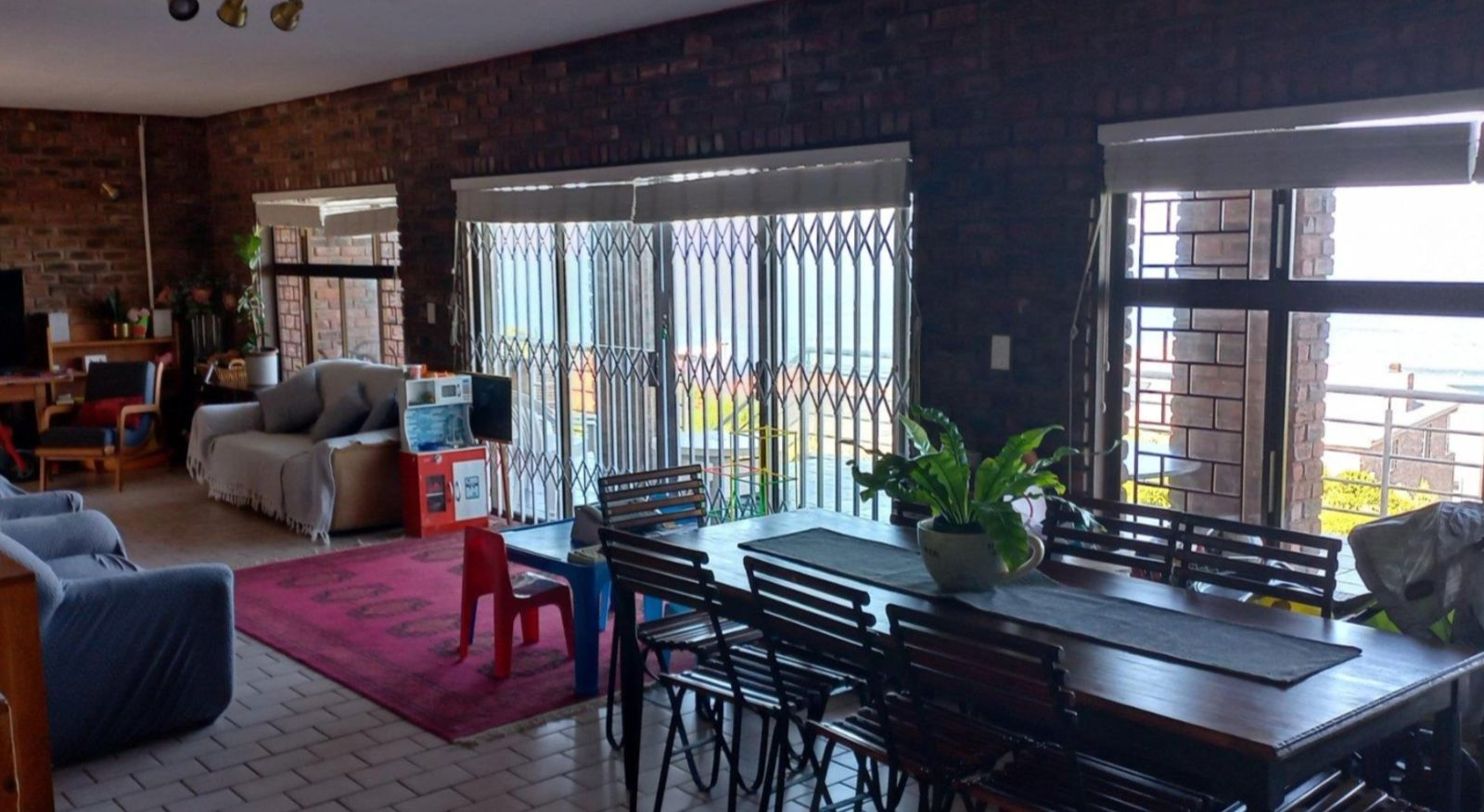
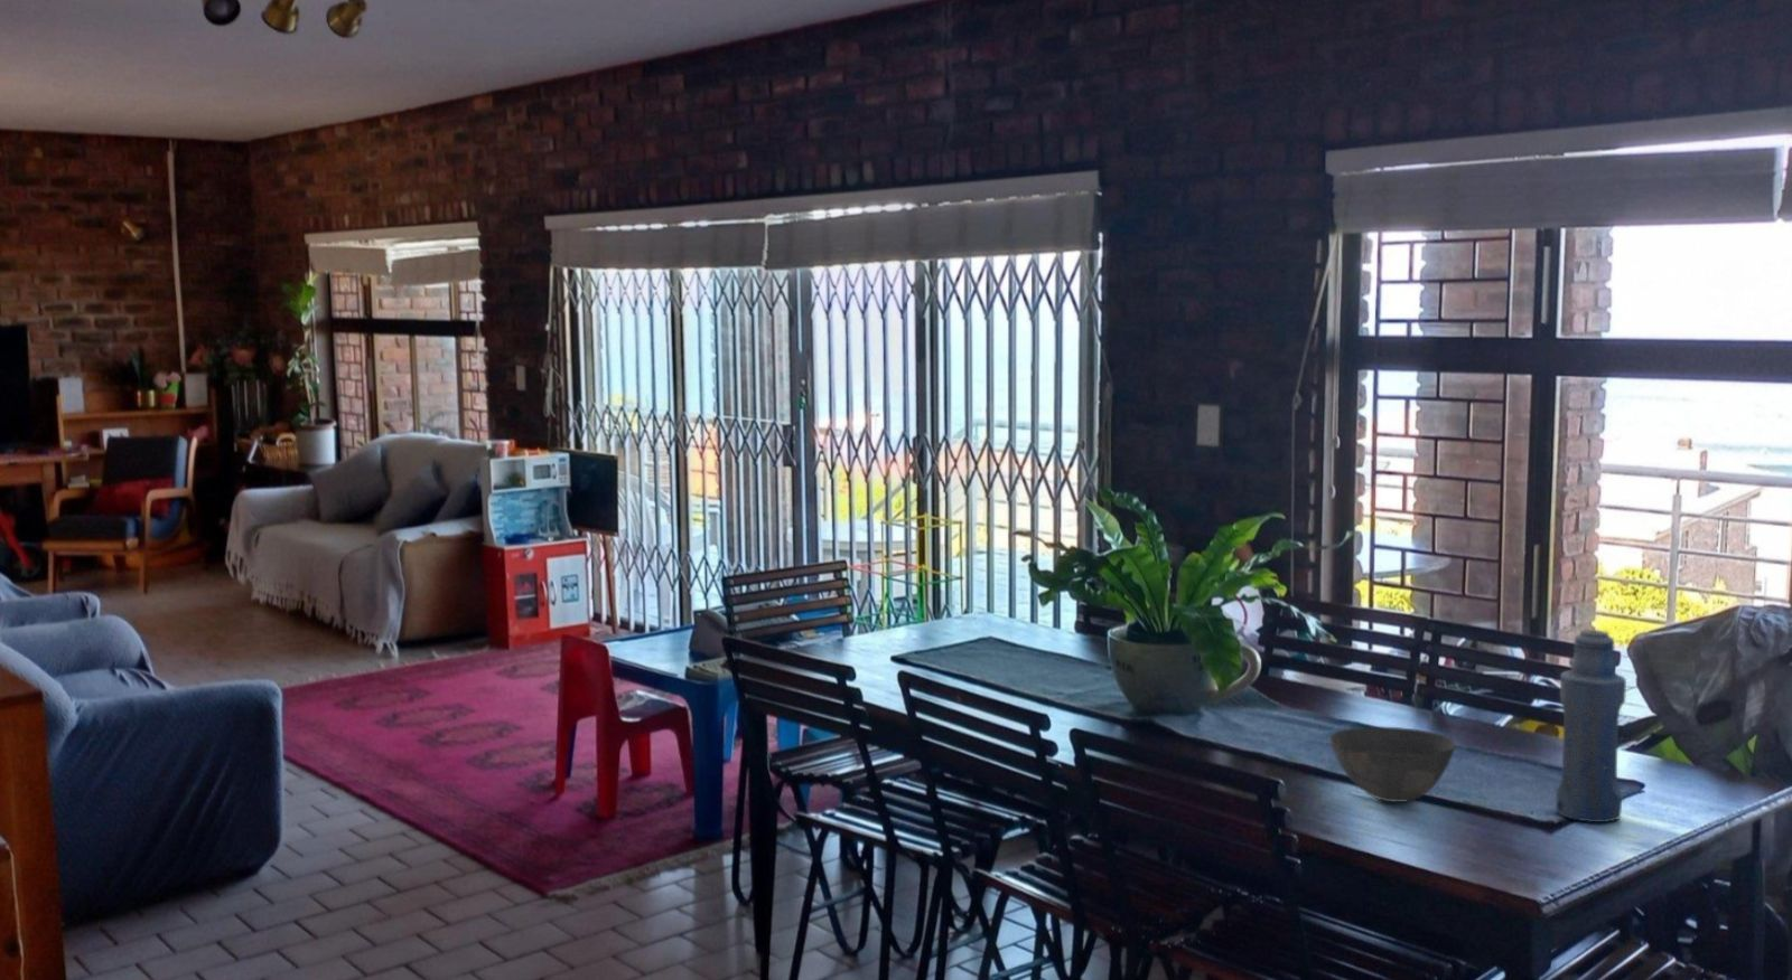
+ bottle [1554,629,1628,823]
+ bowl [1328,727,1456,804]
